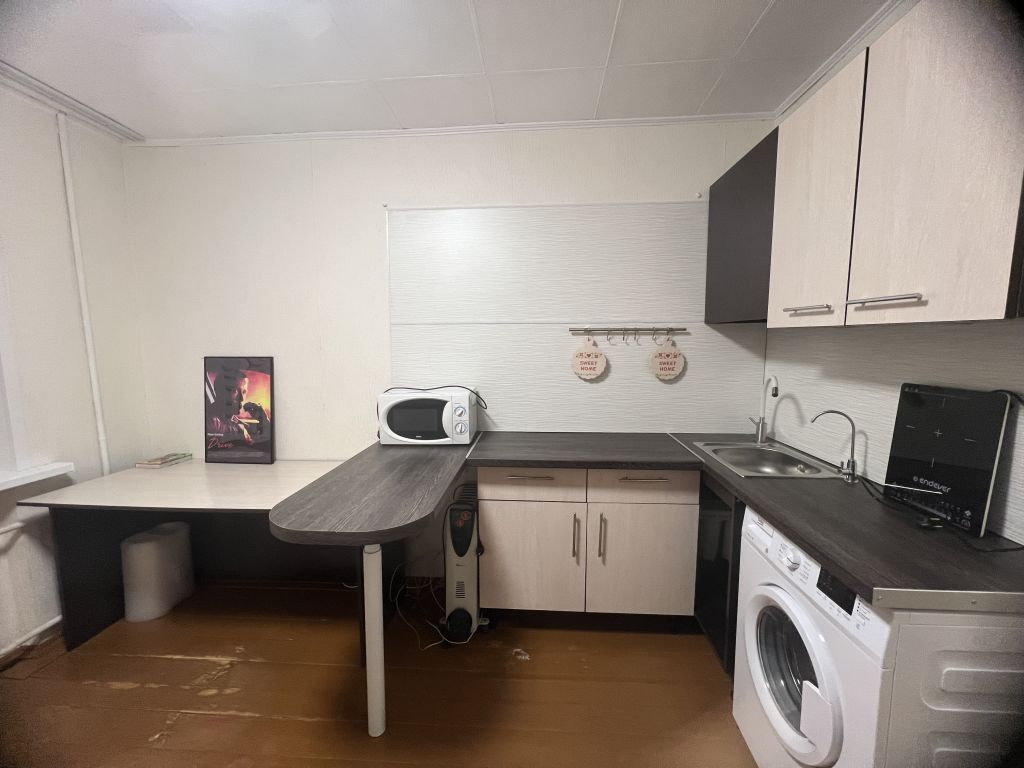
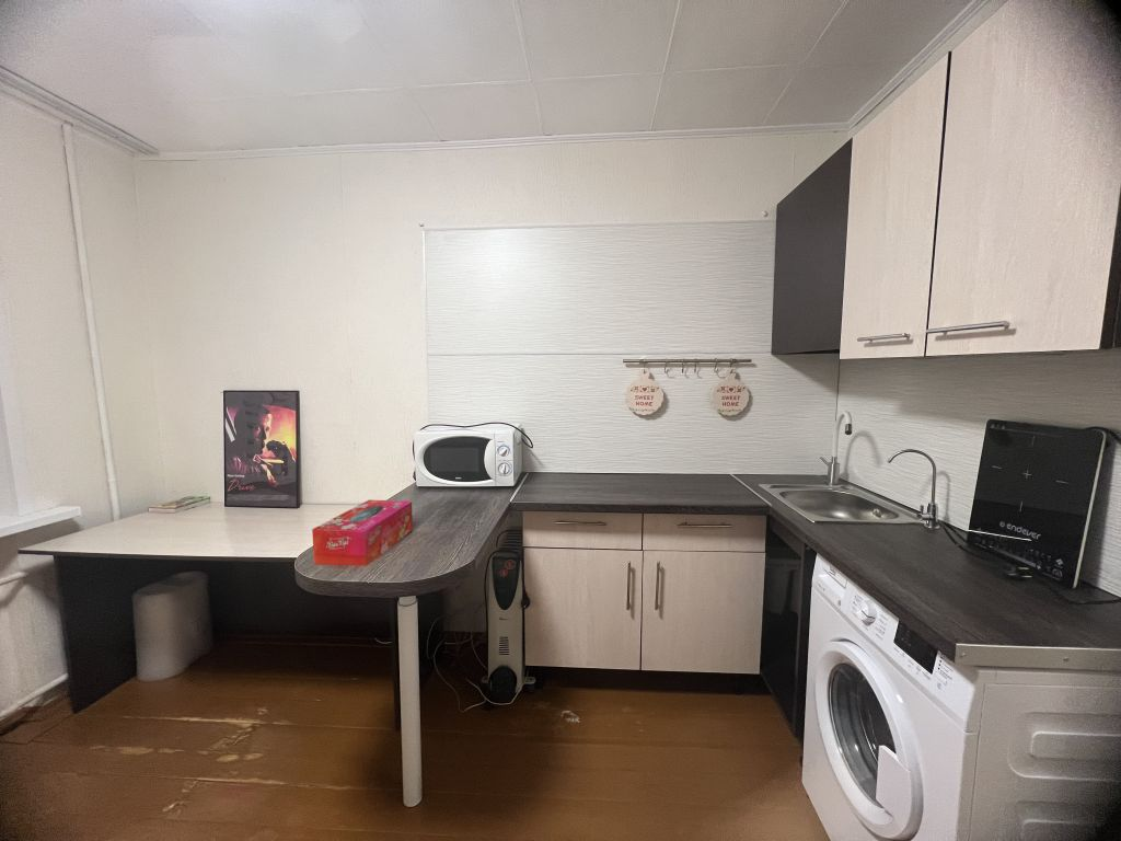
+ tissue box [311,498,414,567]
